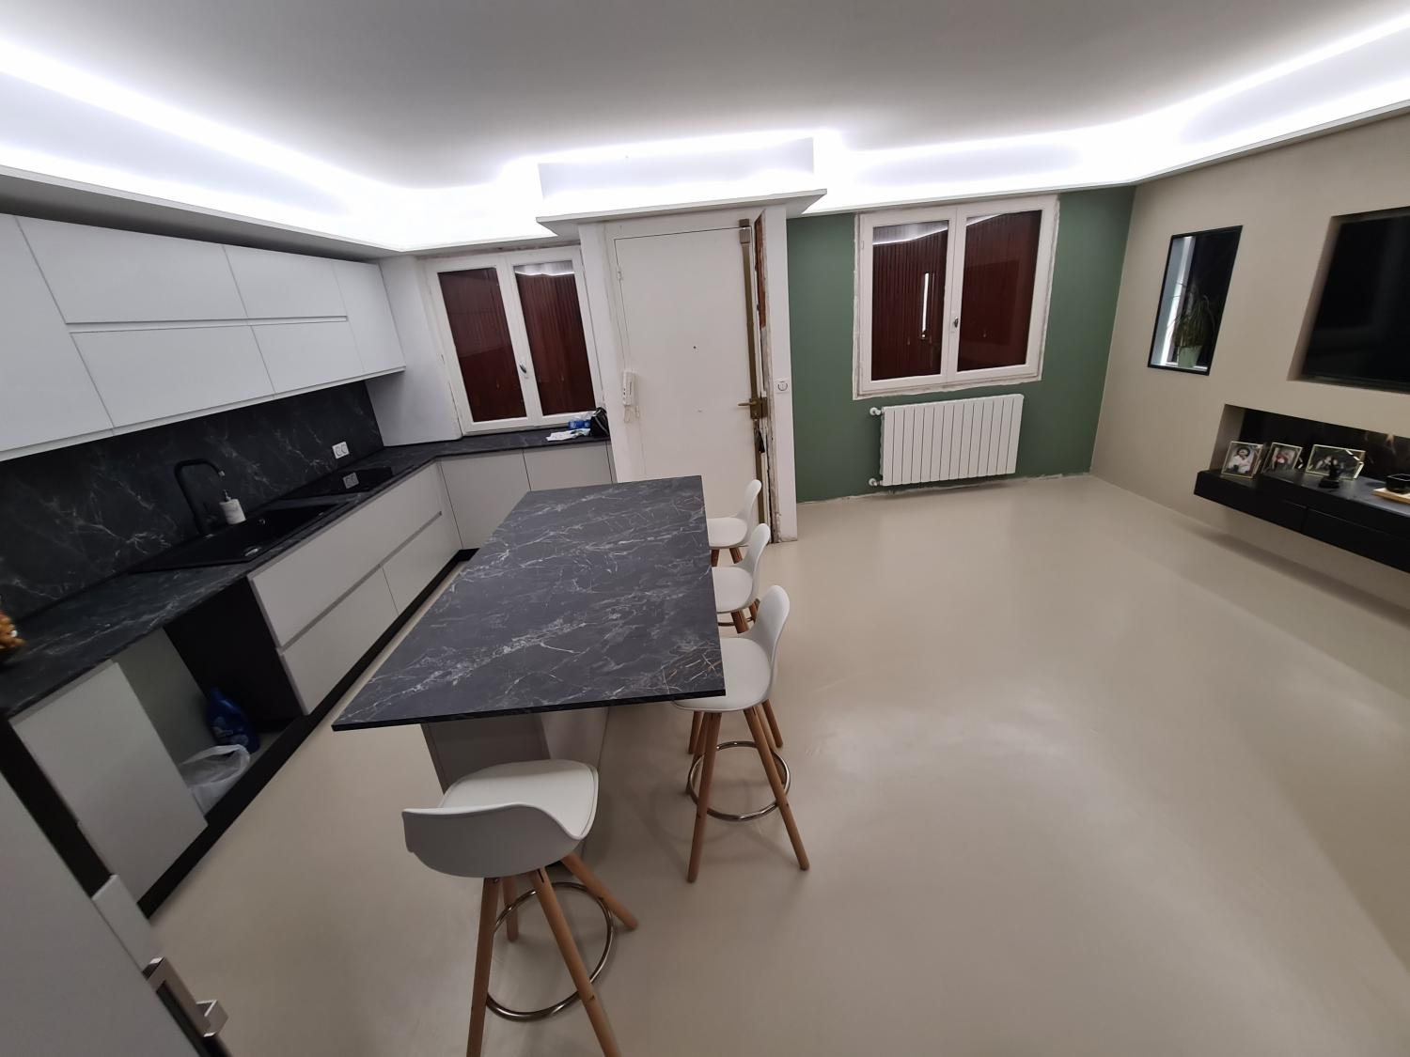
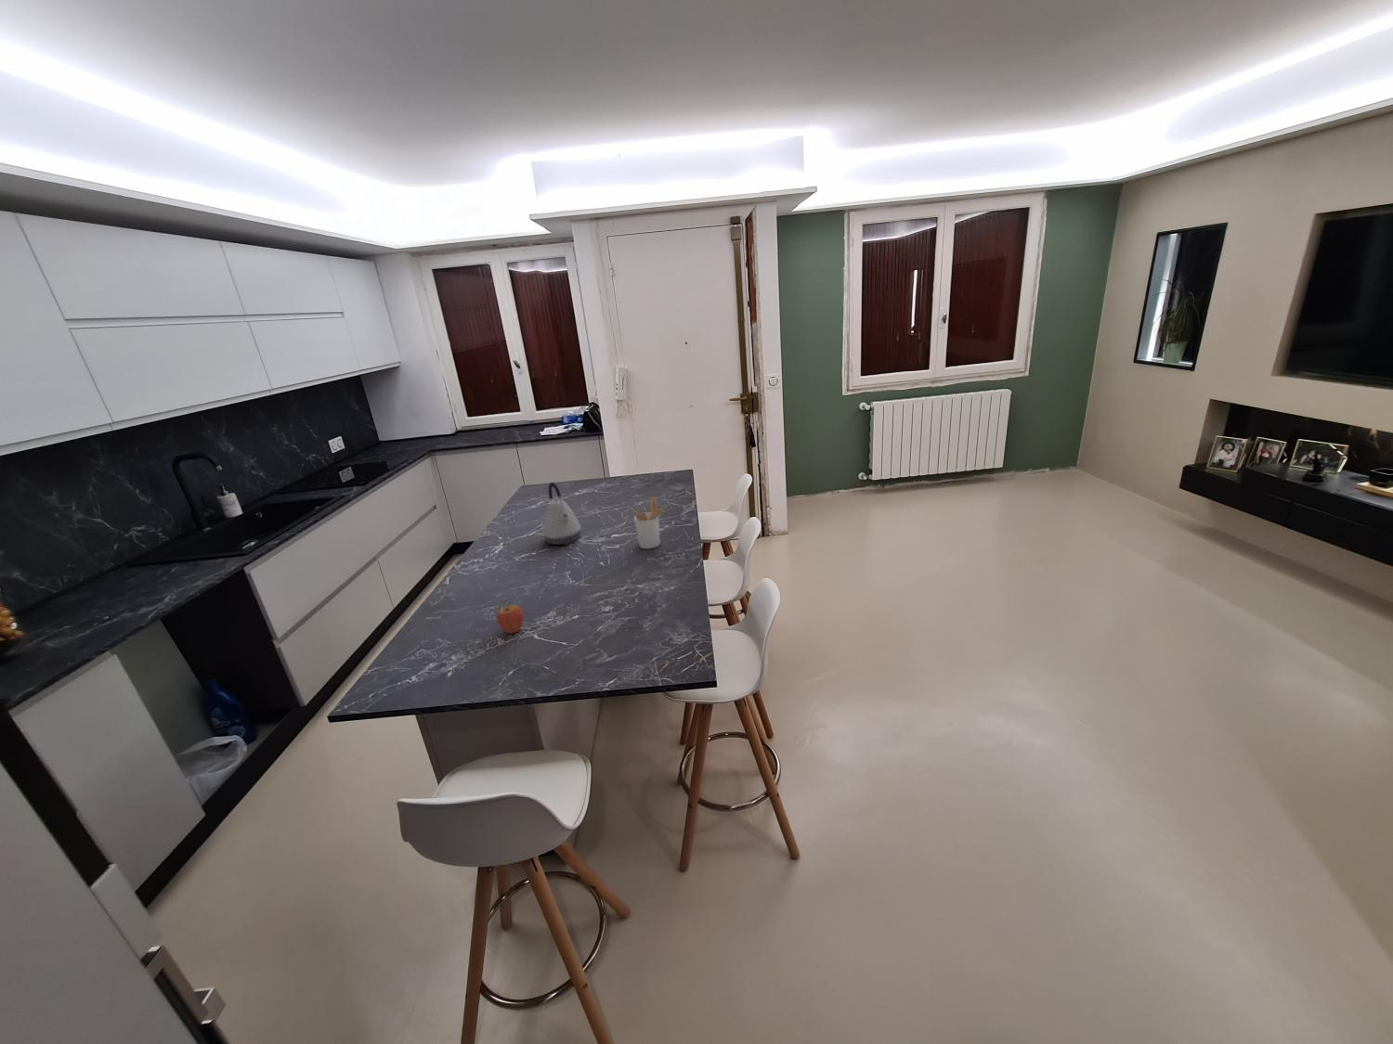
+ kettle [542,481,582,546]
+ utensil holder [633,498,669,549]
+ fruit [496,601,524,634]
